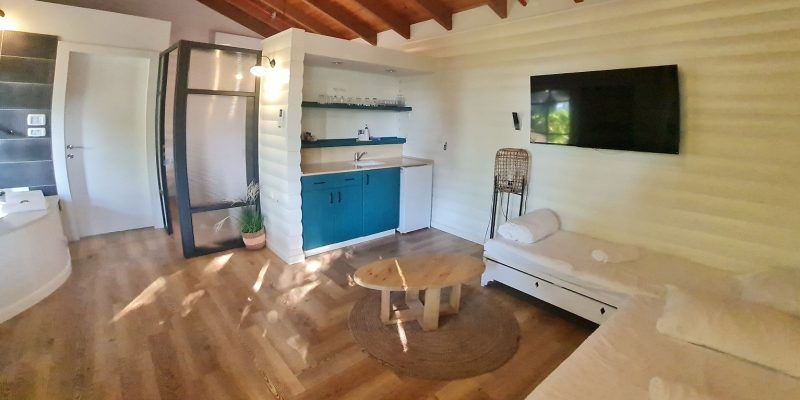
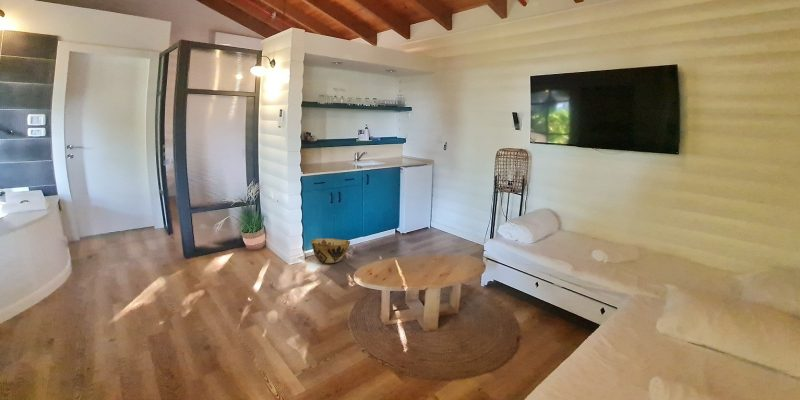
+ woven basket [310,238,351,264]
